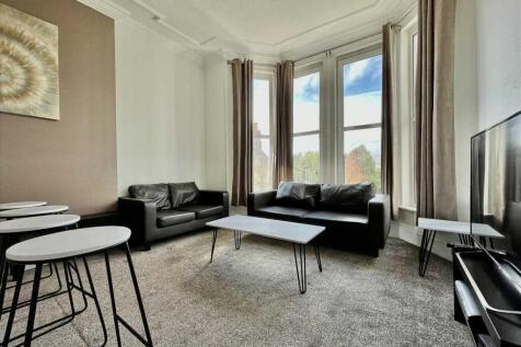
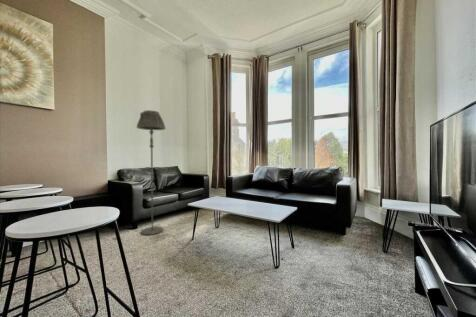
+ floor lamp [136,109,167,236]
